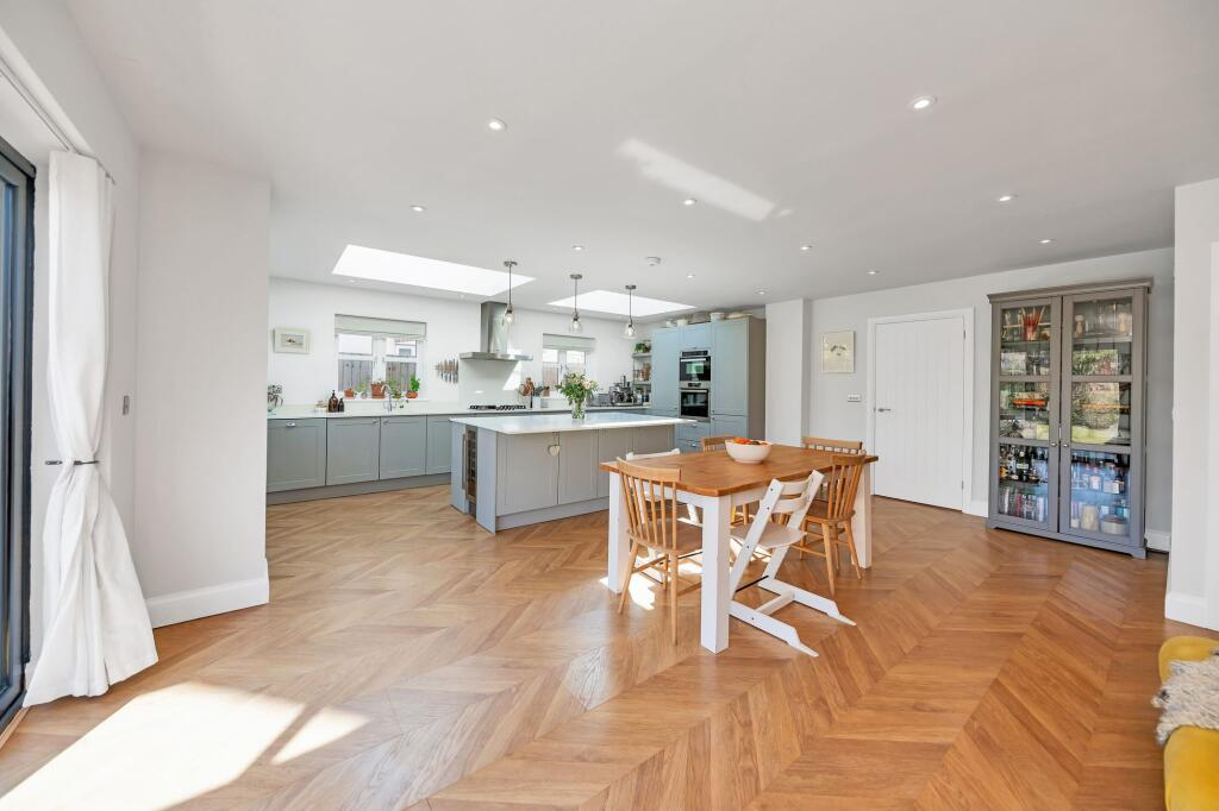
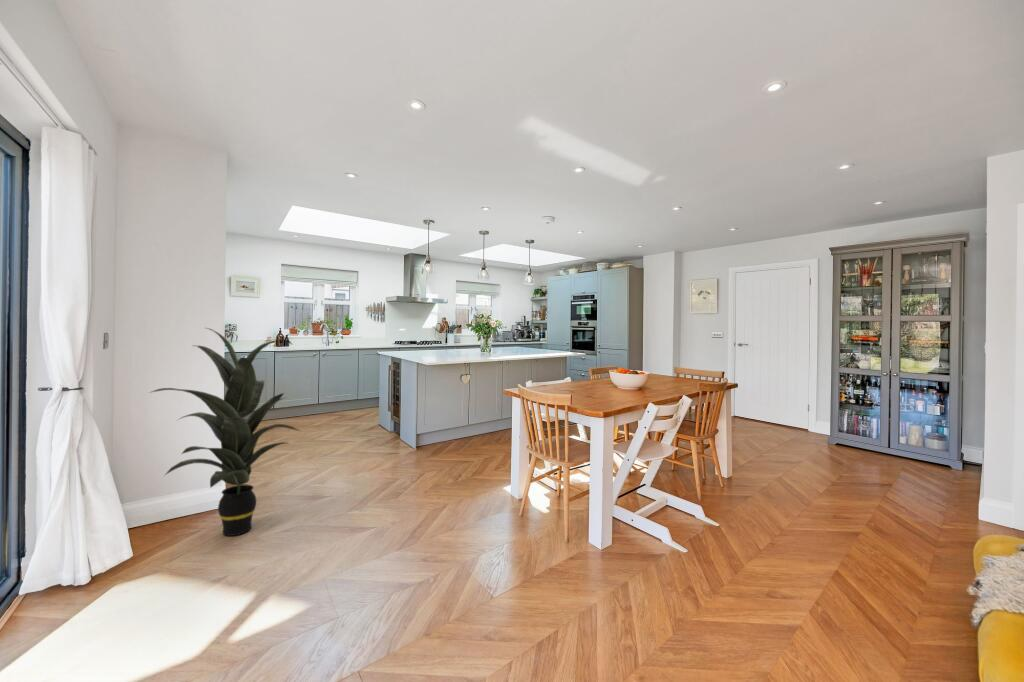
+ indoor plant [148,327,301,537]
